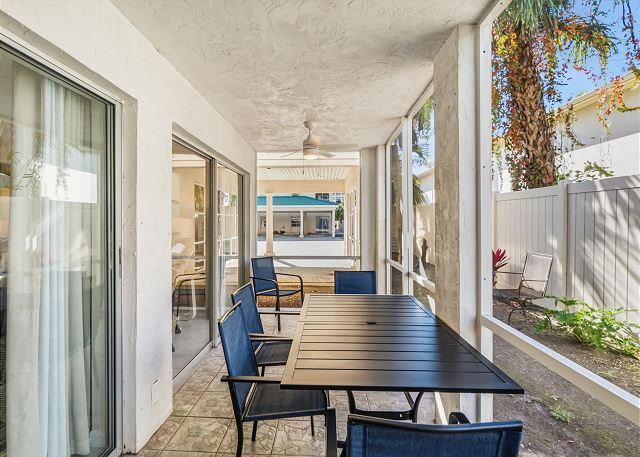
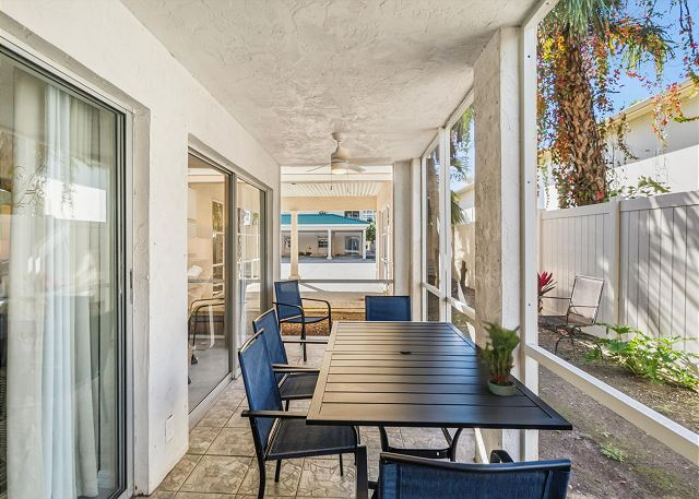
+ potted plant [475,319,522,397]
